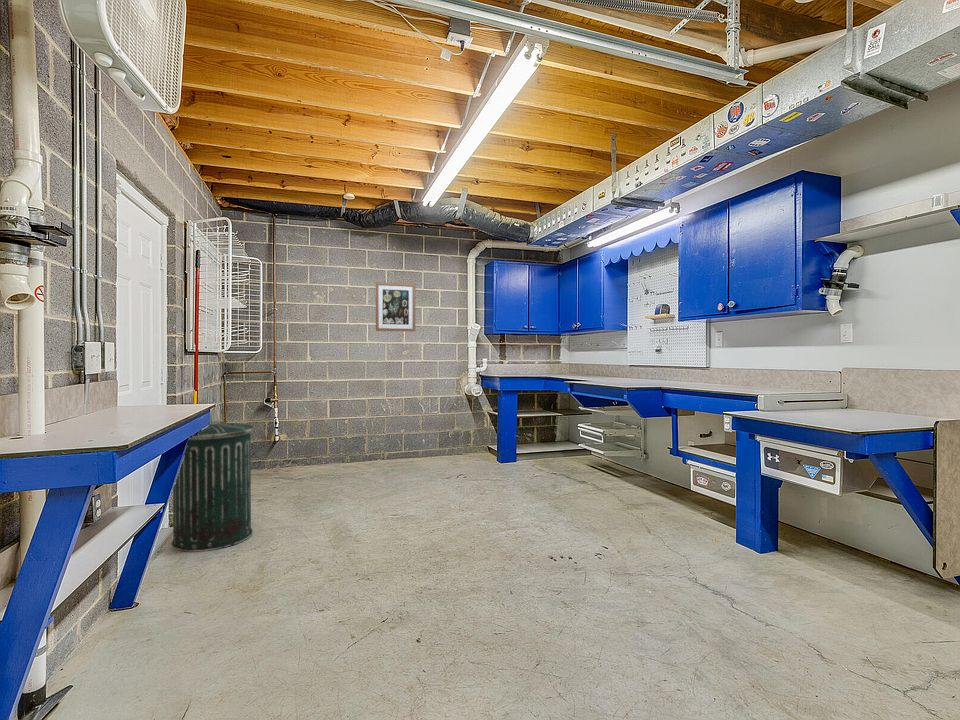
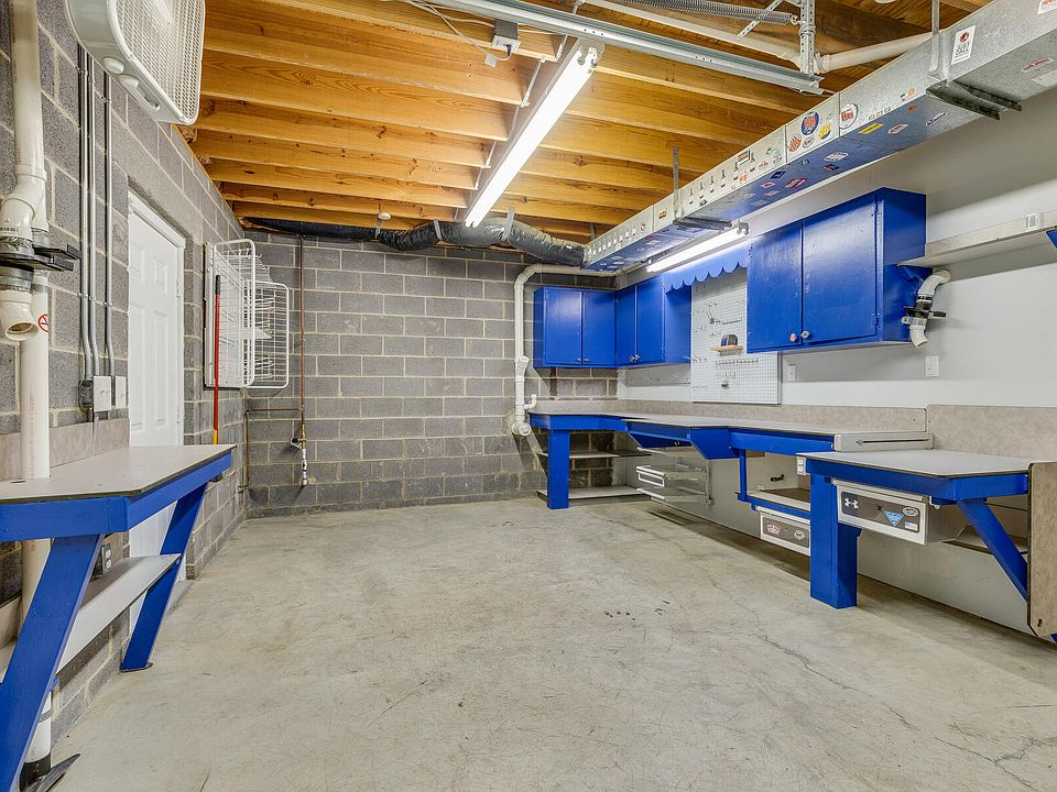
- wall art [375,281,416,332]
- trash can [170,420,256,553]
